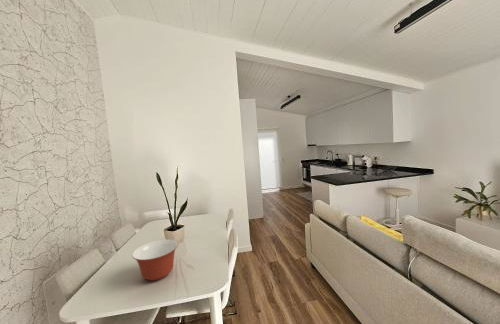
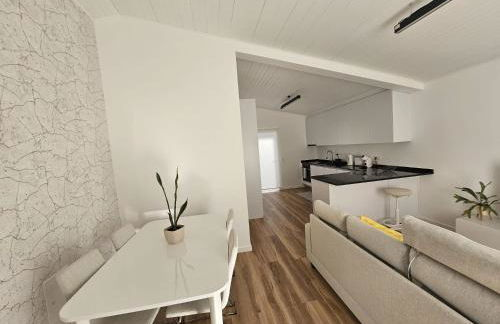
- mixing bowl [131,239,179,282]
